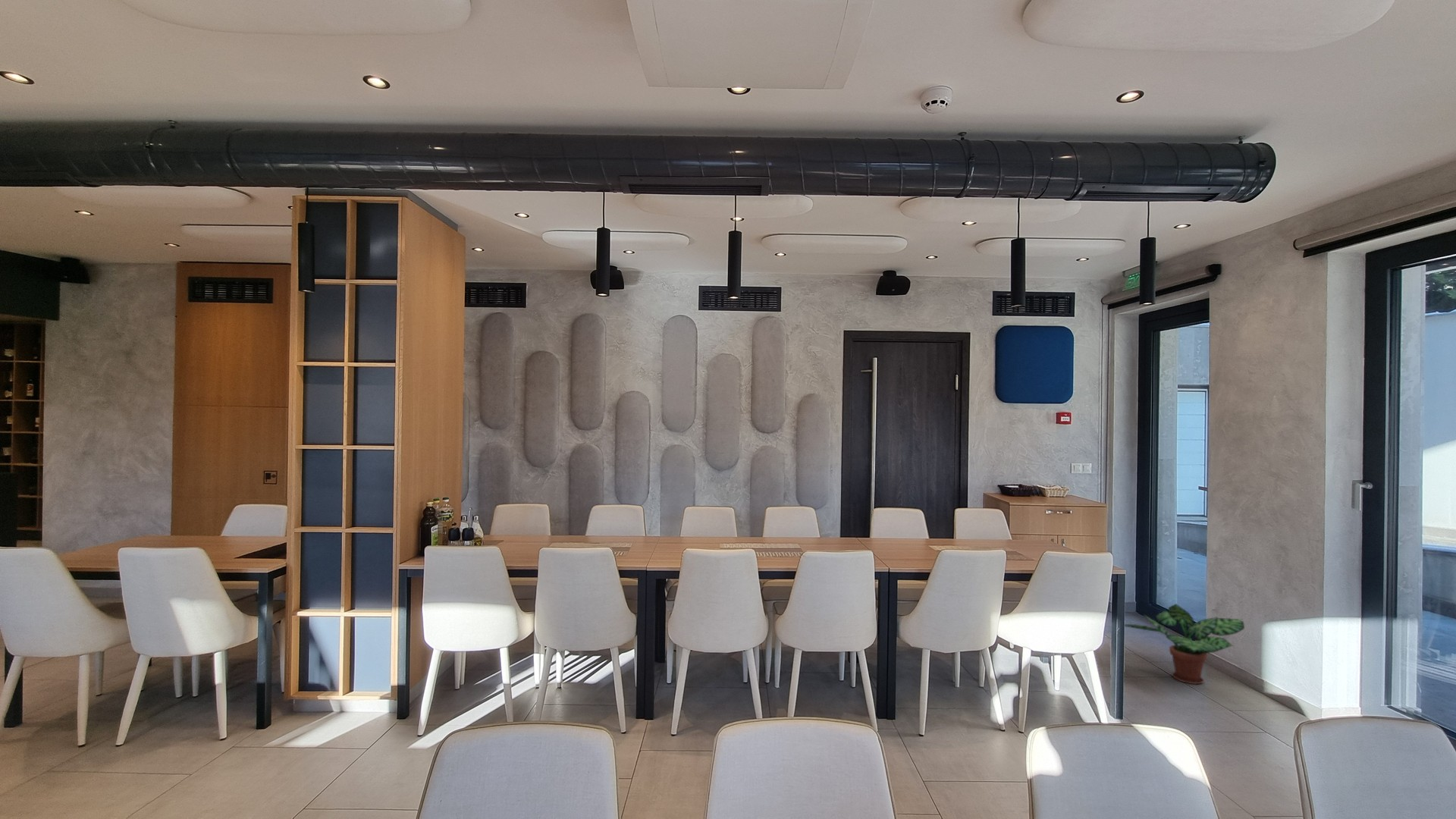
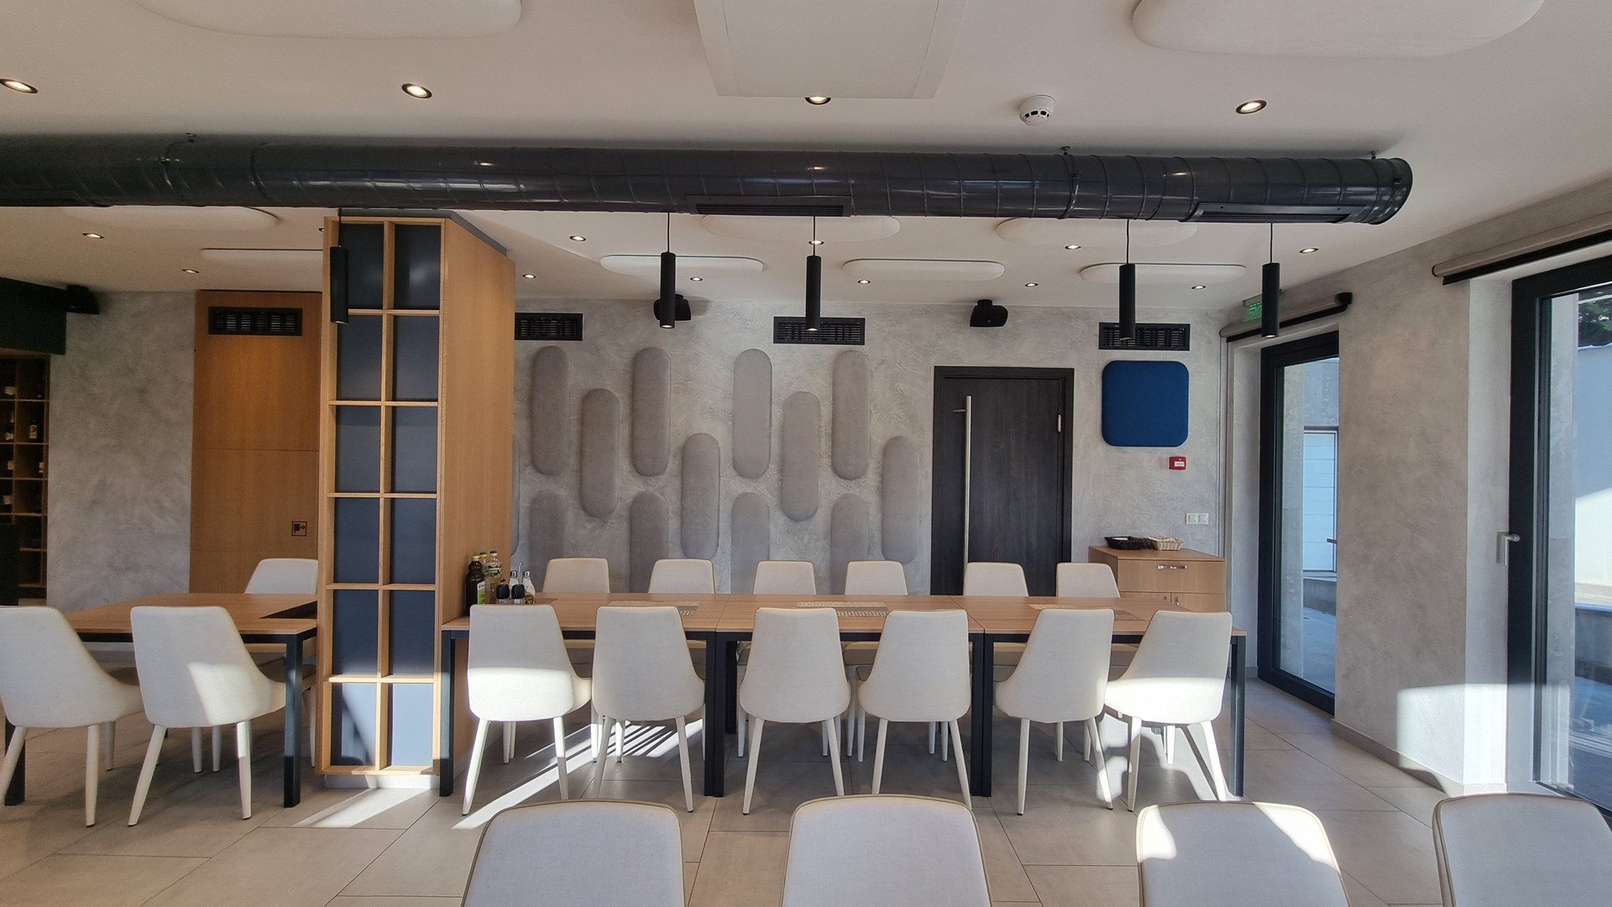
- potted plant [1124,603,1245,685]
